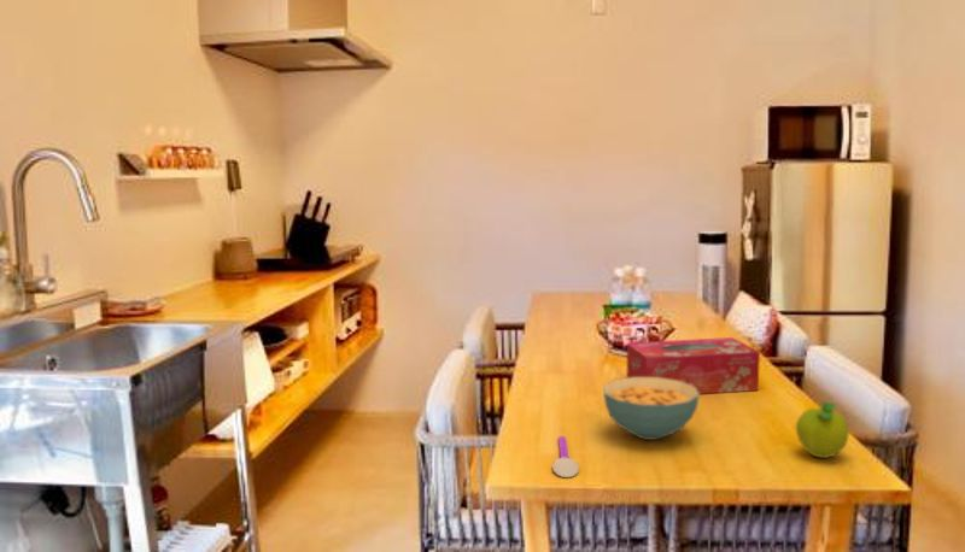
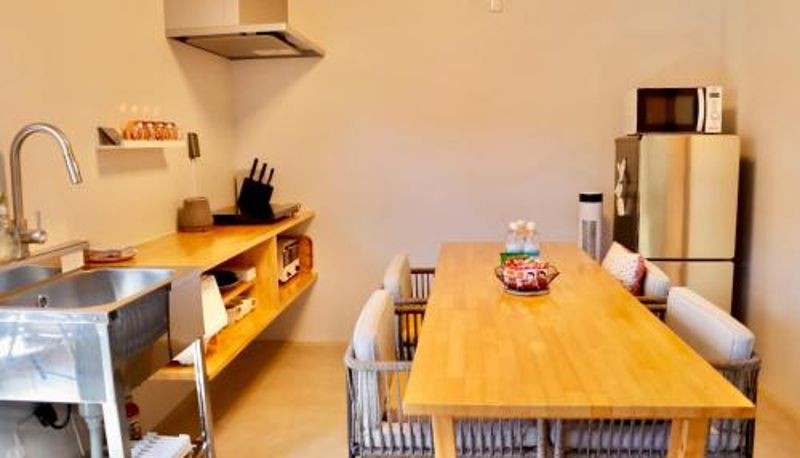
- fruit [795,400,850,459]
- cereal bowl [602,377,701,441]
- spoon [551,435,580,478]
- tissue box [626,336,761,395]
